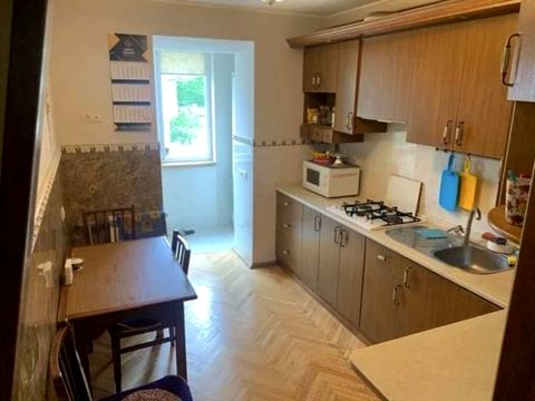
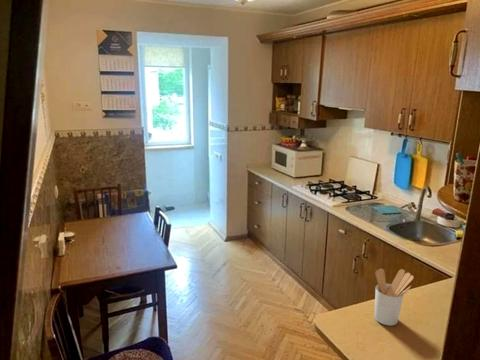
+ utensil holder [373,268,415,327]
